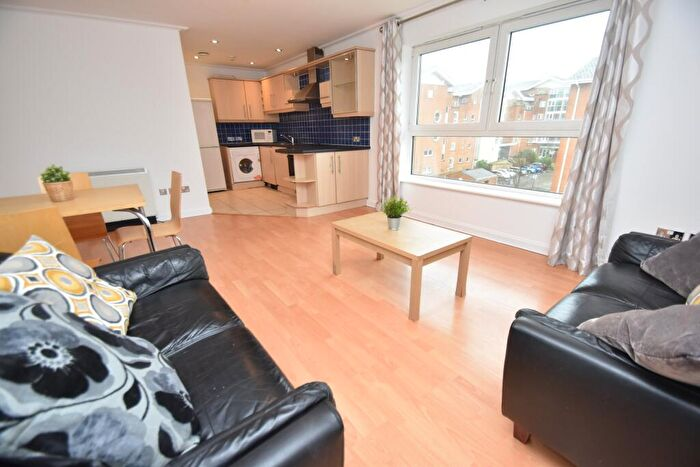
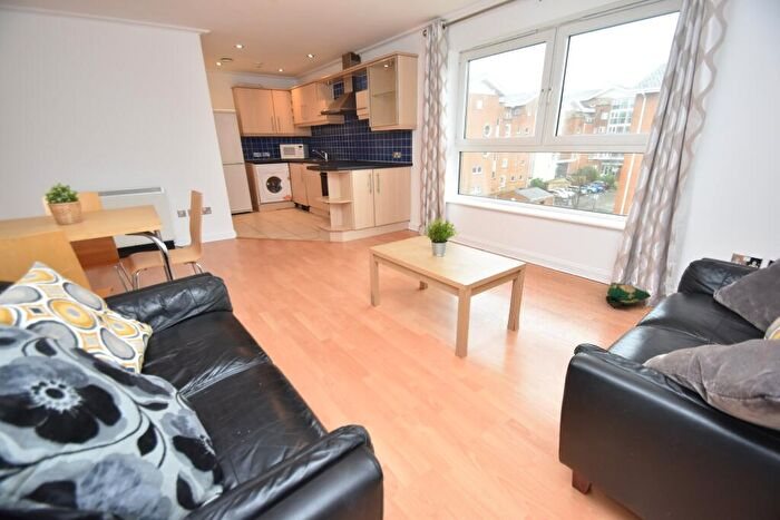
+ bag [603,282,652,308]
